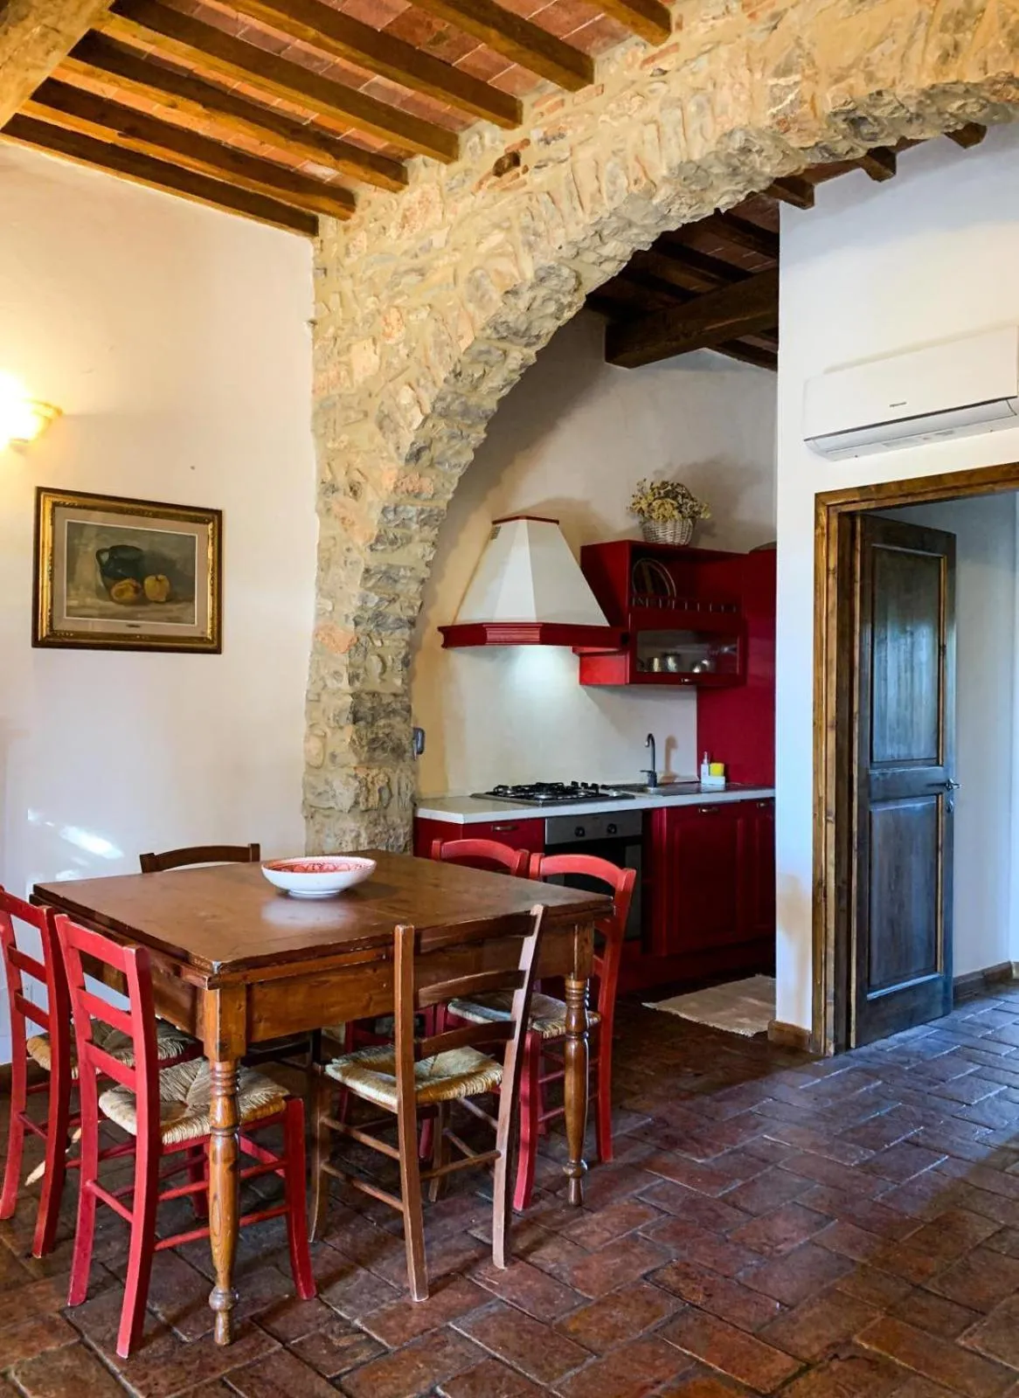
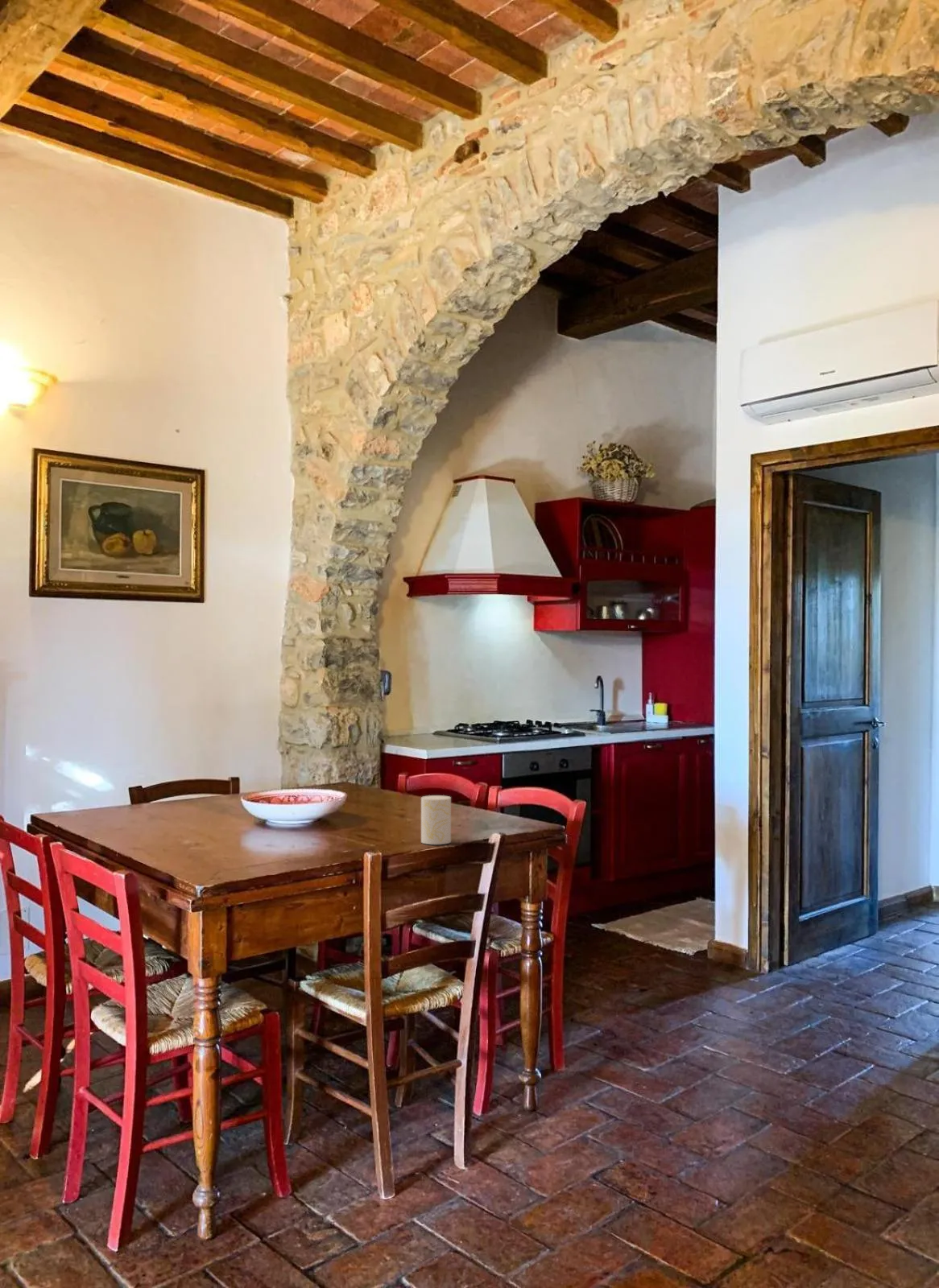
+ cup [420,795,452,845]
